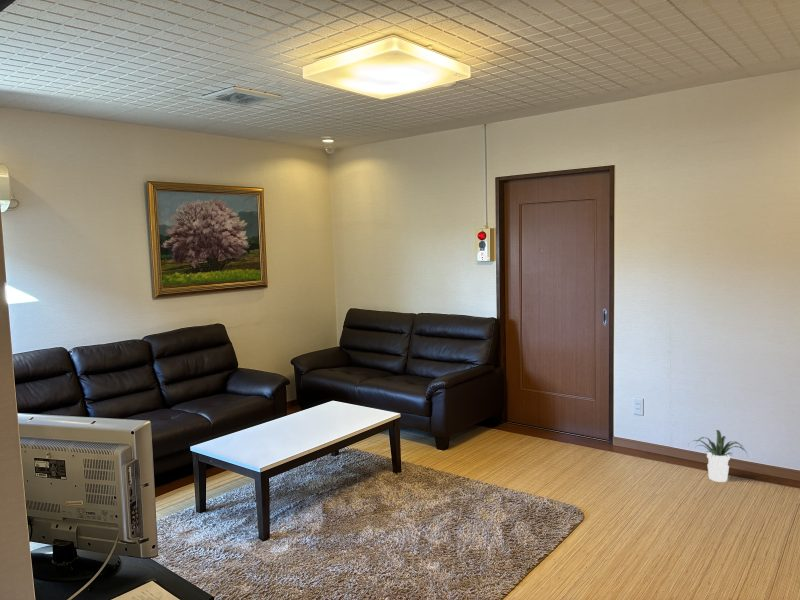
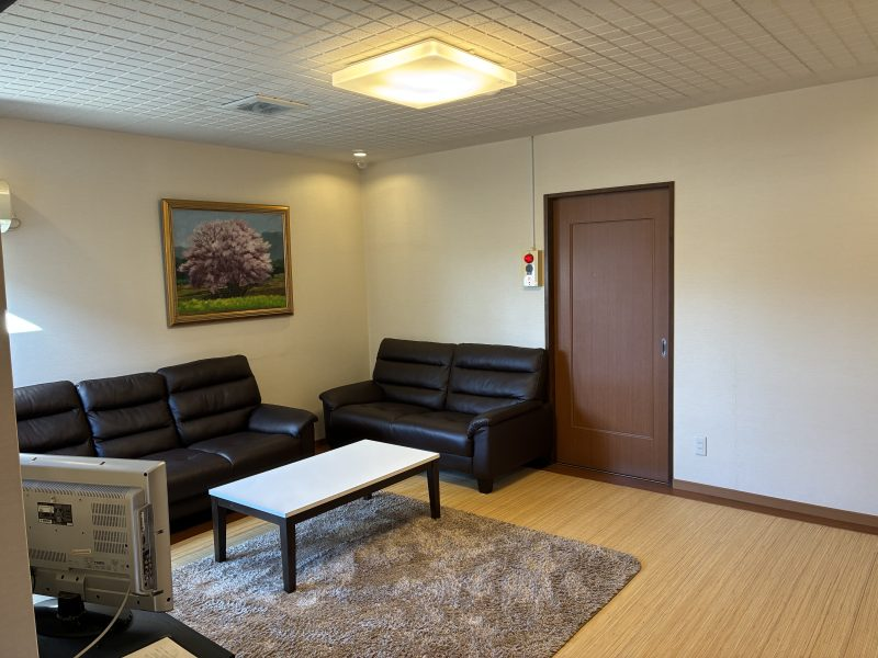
- potted plant [687,429,749,483]
